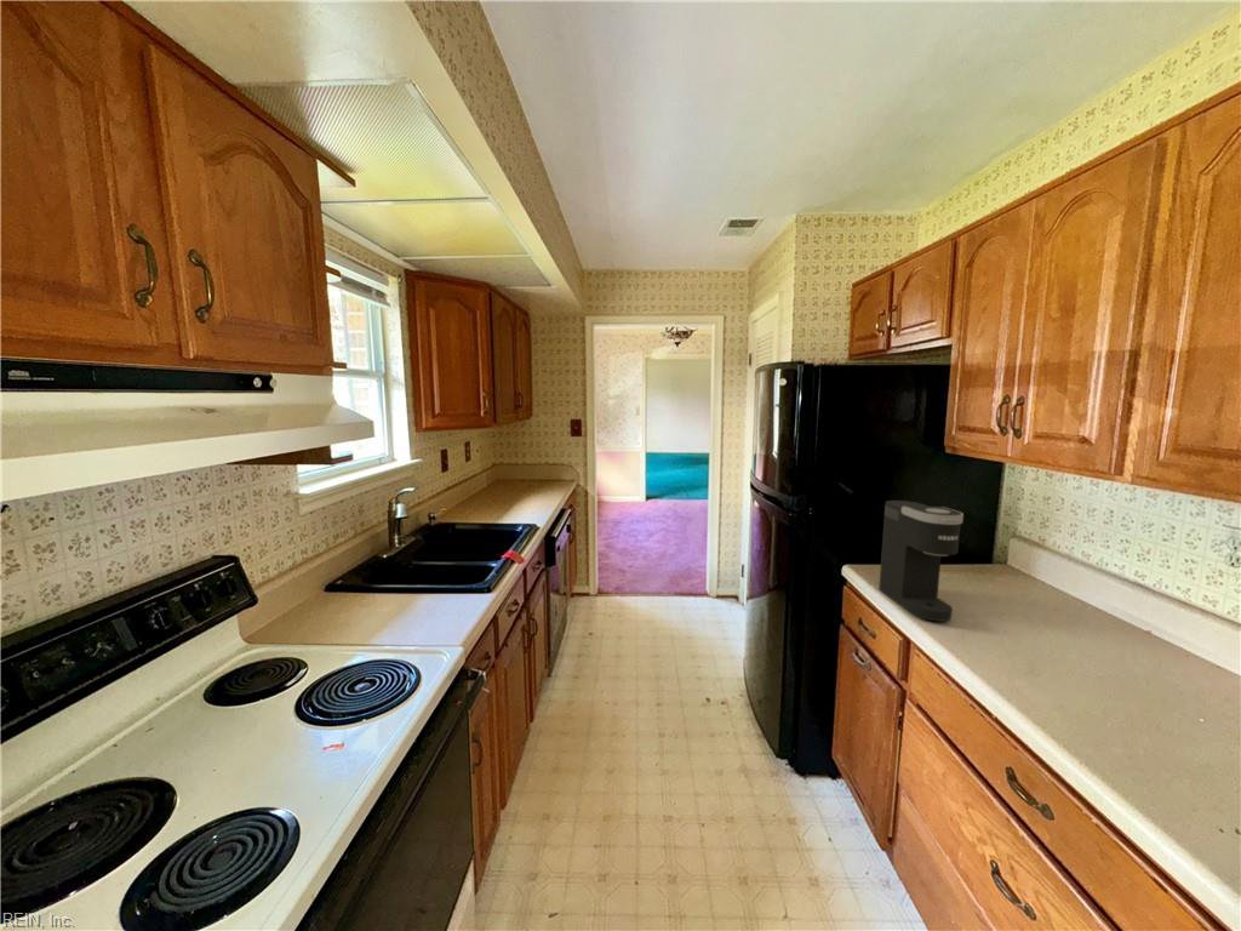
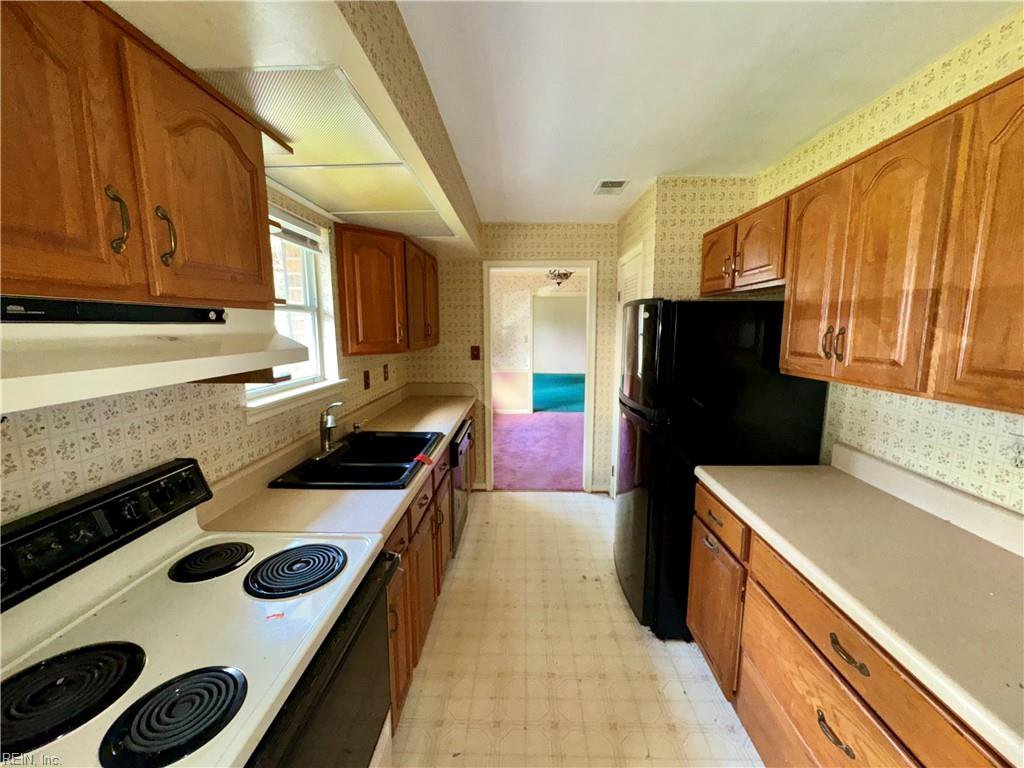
- coffee maker [877,499,965,623]
